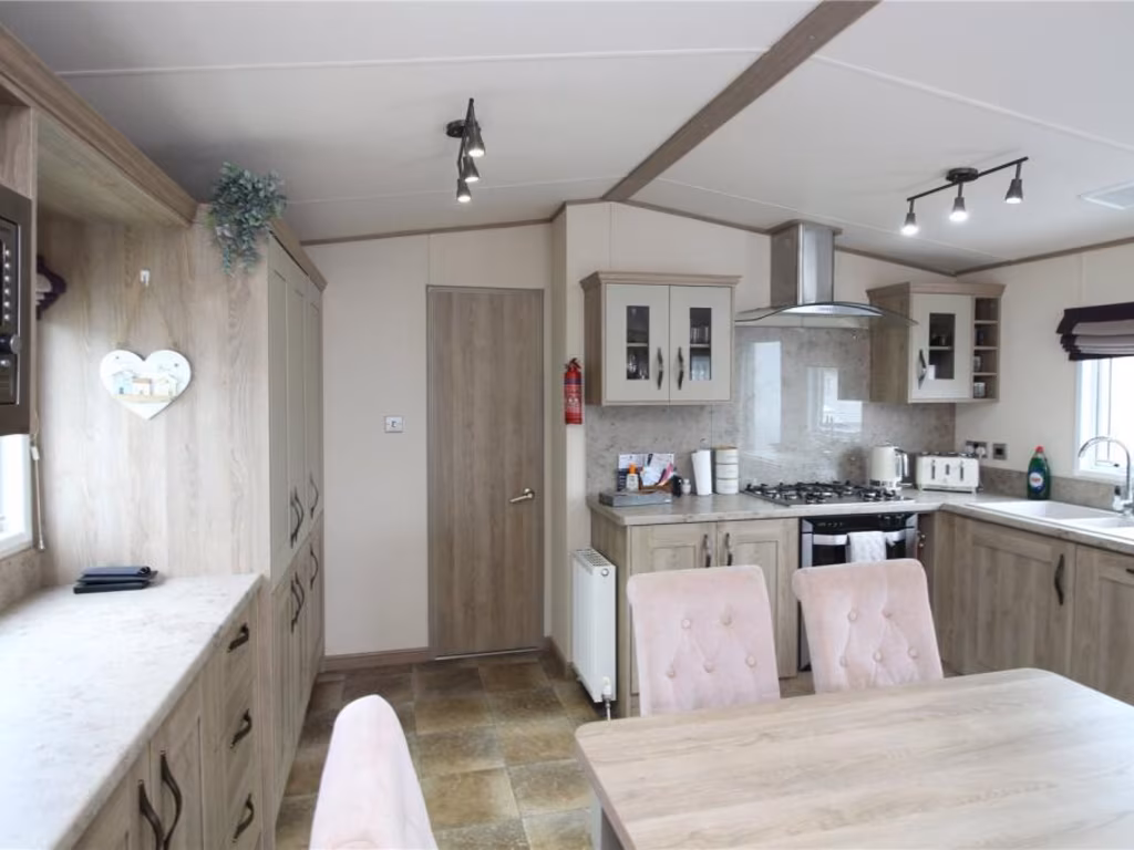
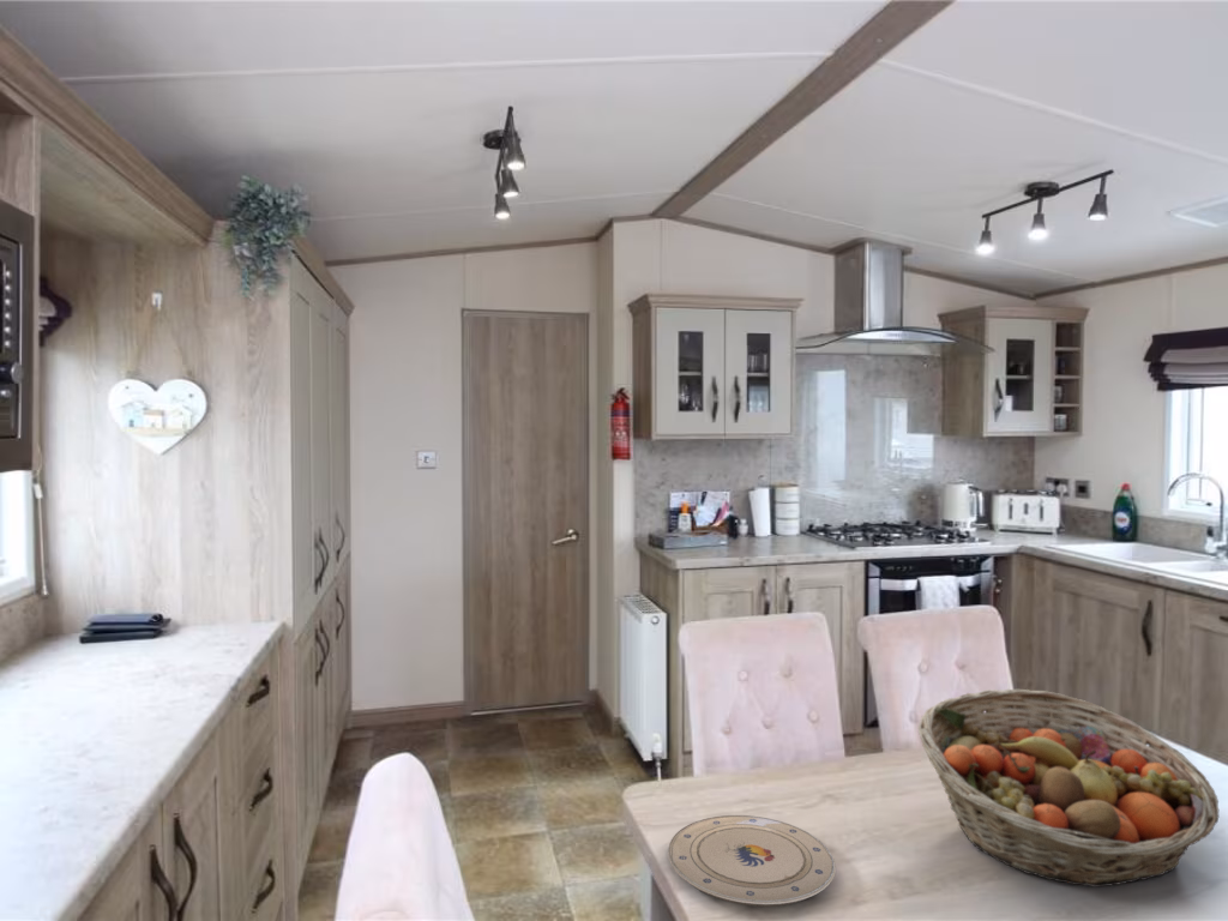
+ fruit basket [917,688,1221,887]
+ plate [667,814,837,908]
